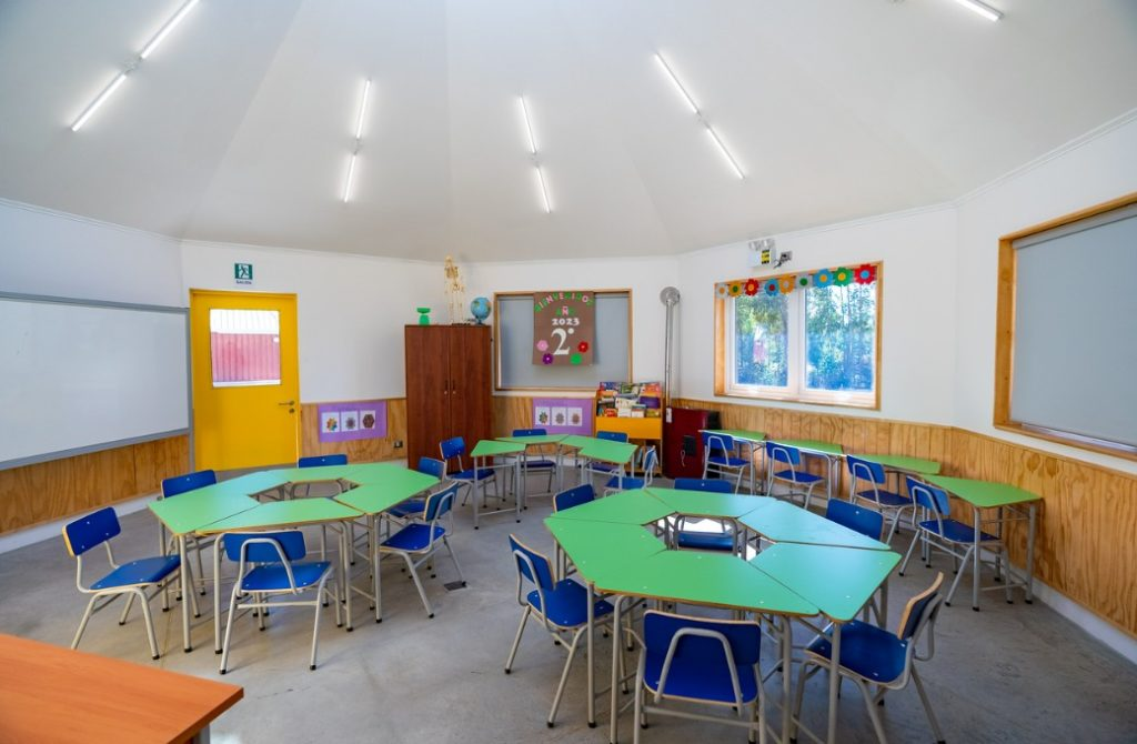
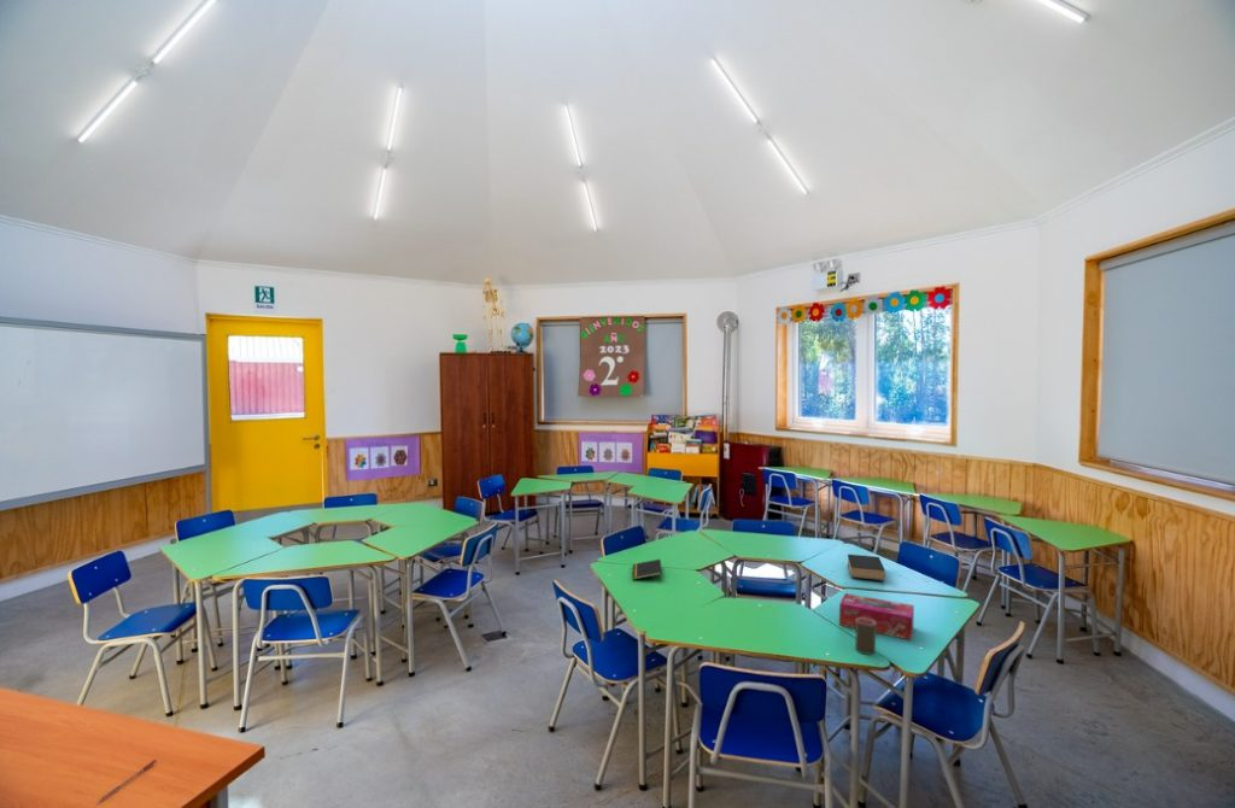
+ book [847,554,886,581]
+ cup [854,617,877,656]
+ pen [96,759,158,803]
+ tissue box [838,592,915,642]
+ notepad [631,558,663,581]
